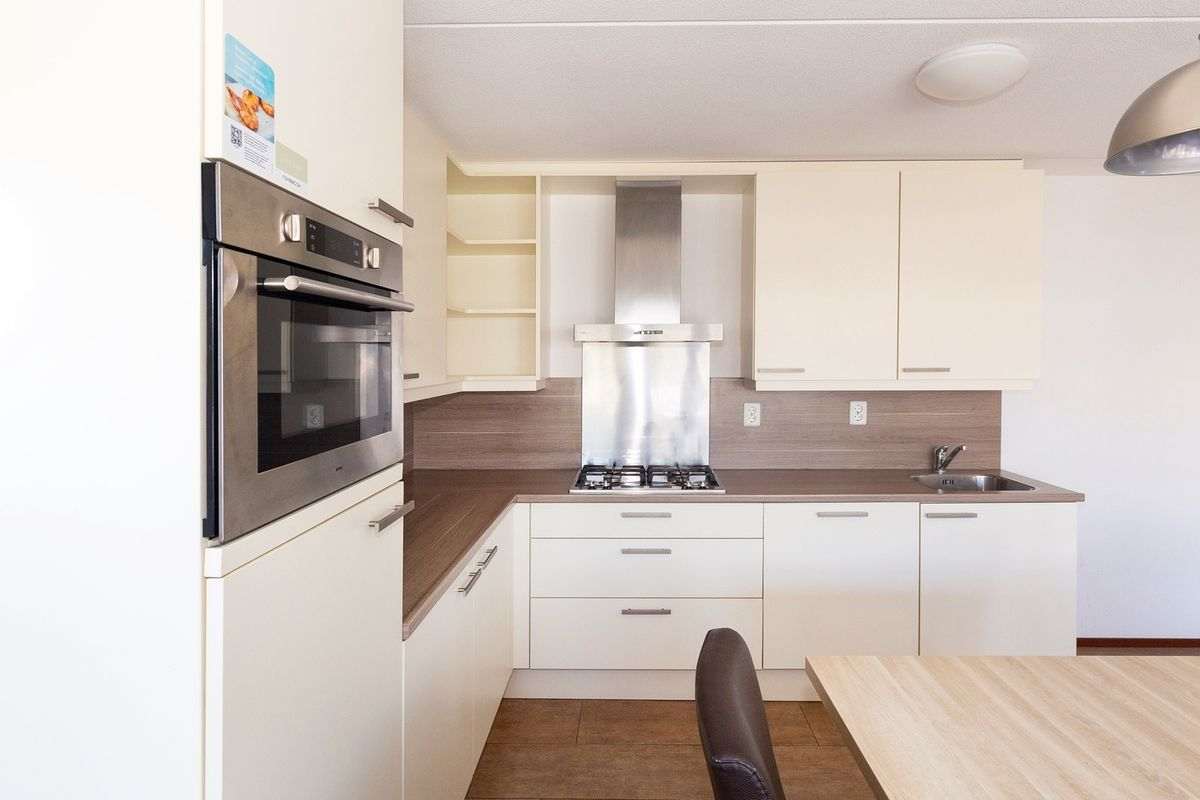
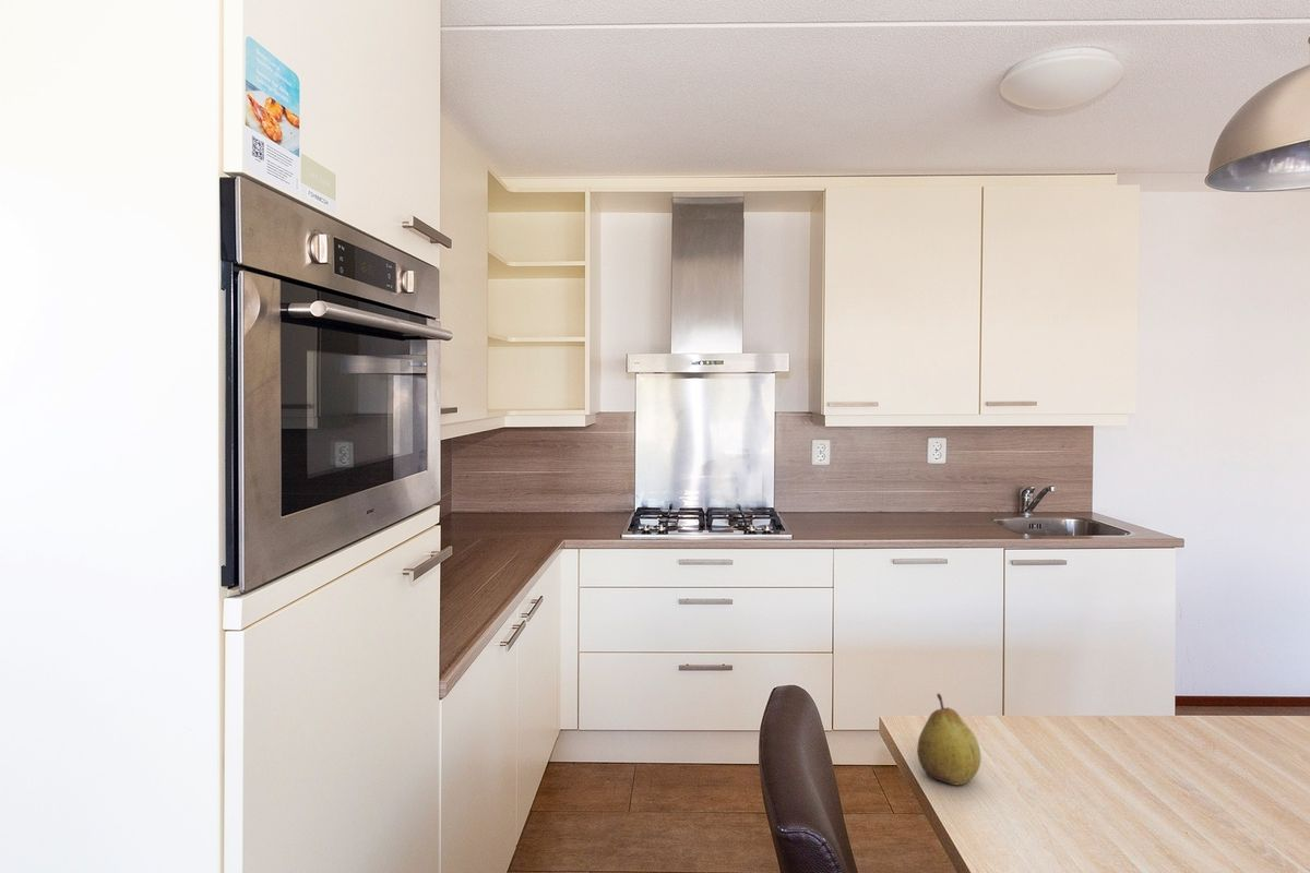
+ fruit [916,692,981,787]
